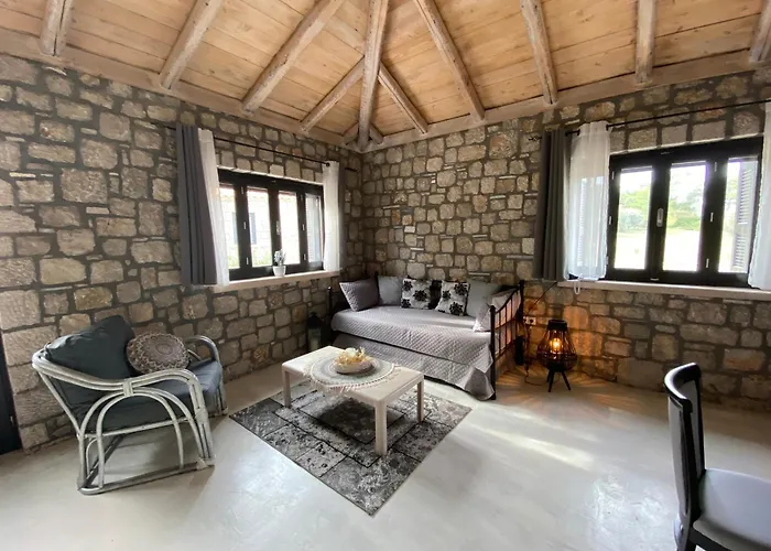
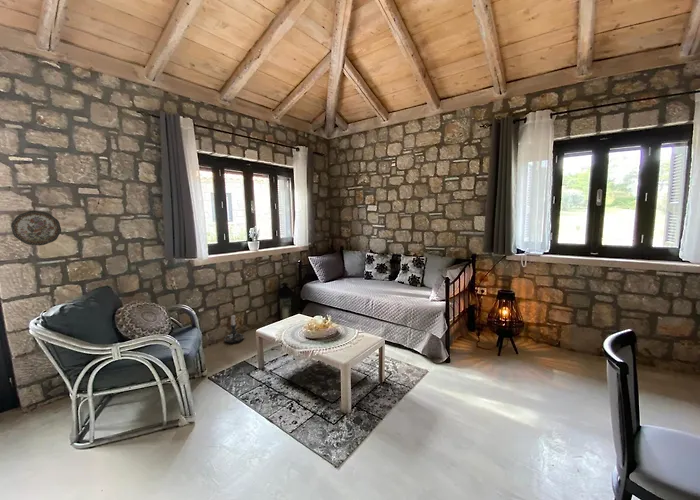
+ candle holder [223,314,245,343]
+ decorative plate [10,210,62,246]
